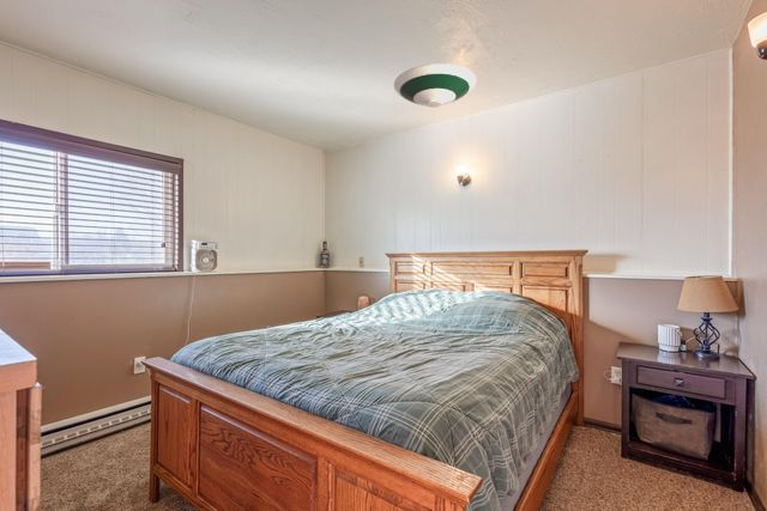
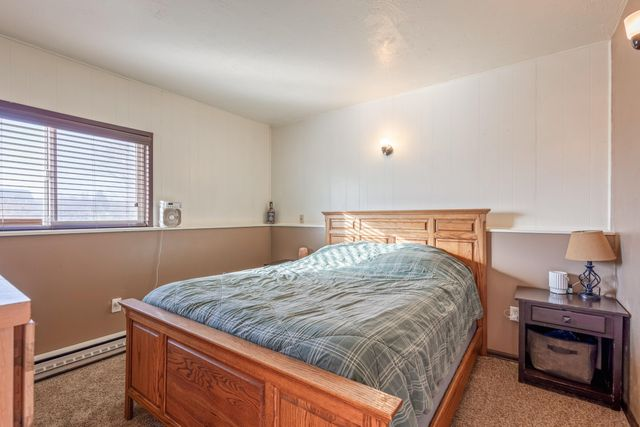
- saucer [393,62,477,109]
